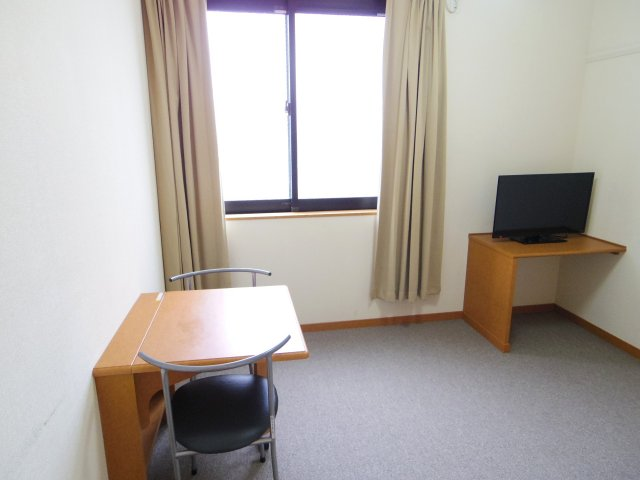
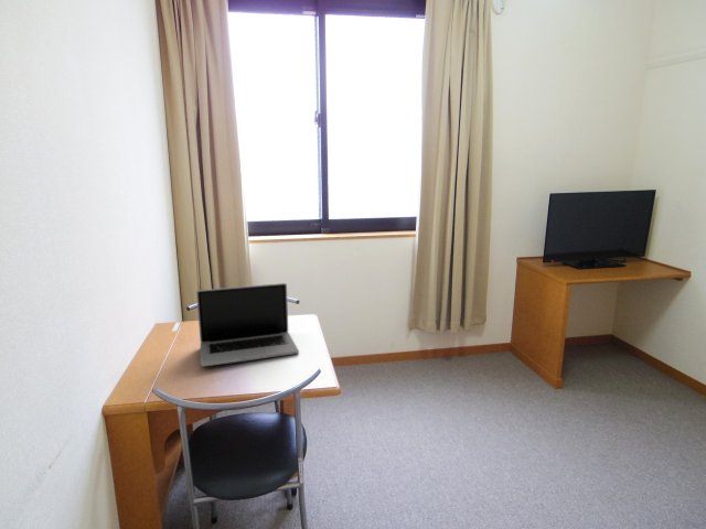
+ laptop [195,282,300,367]
